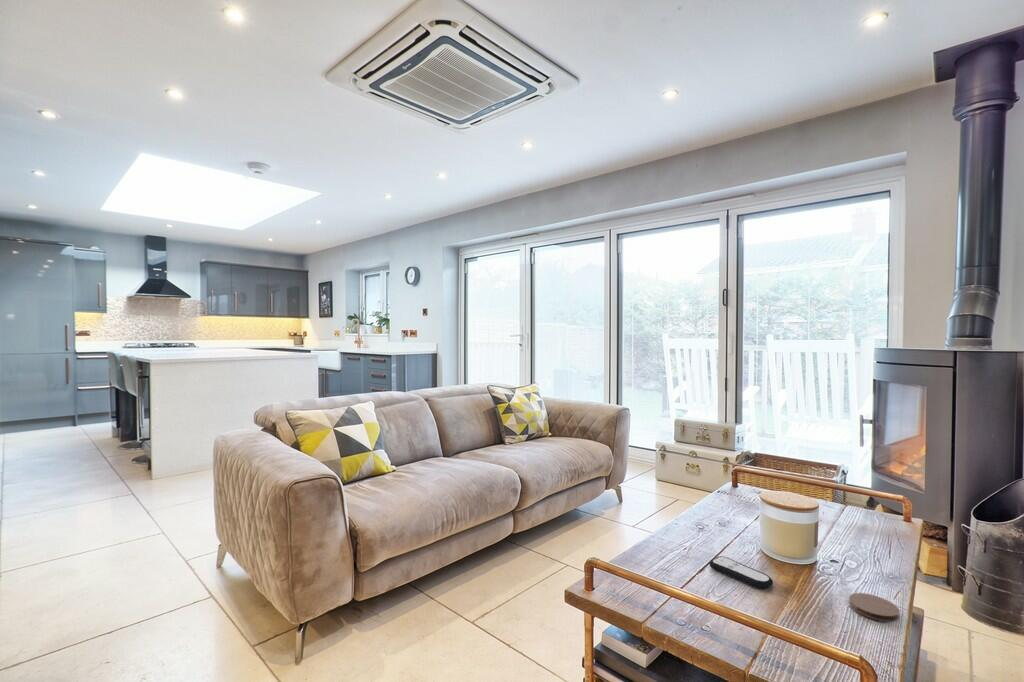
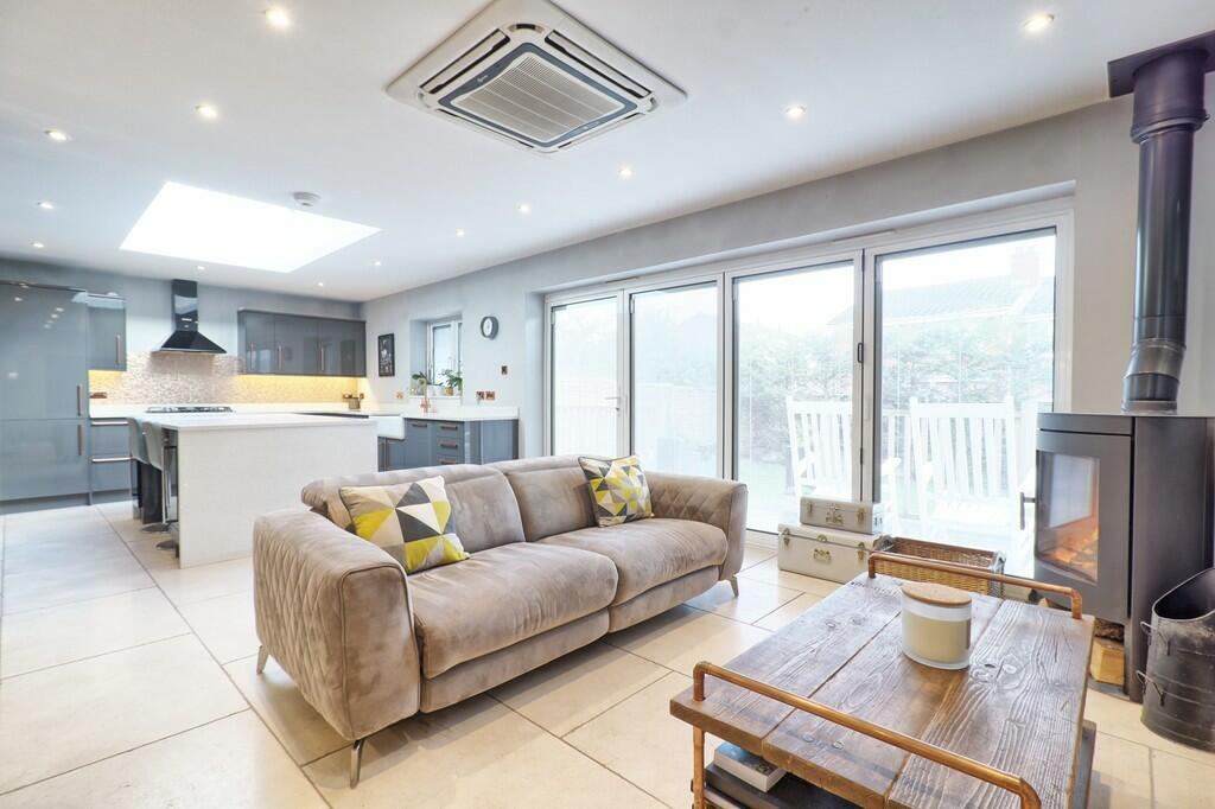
- coaster [848,592,900,623]
- remote control [708,555,774,590]
